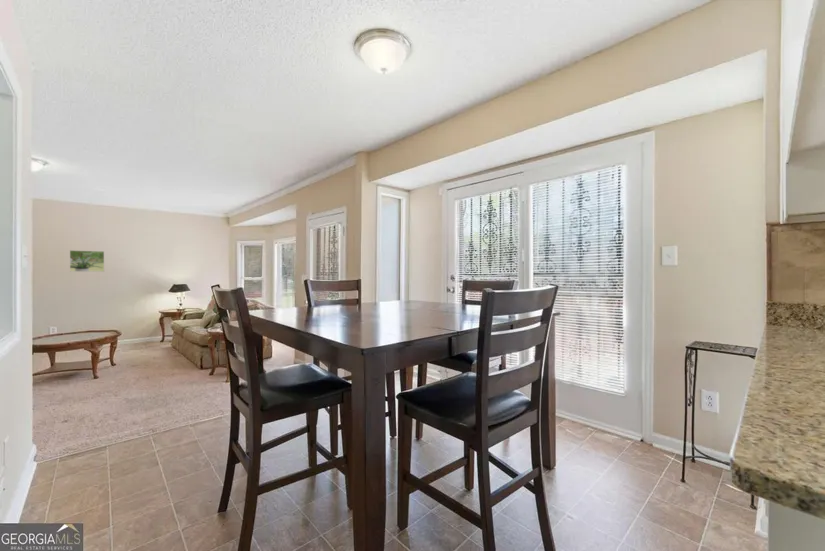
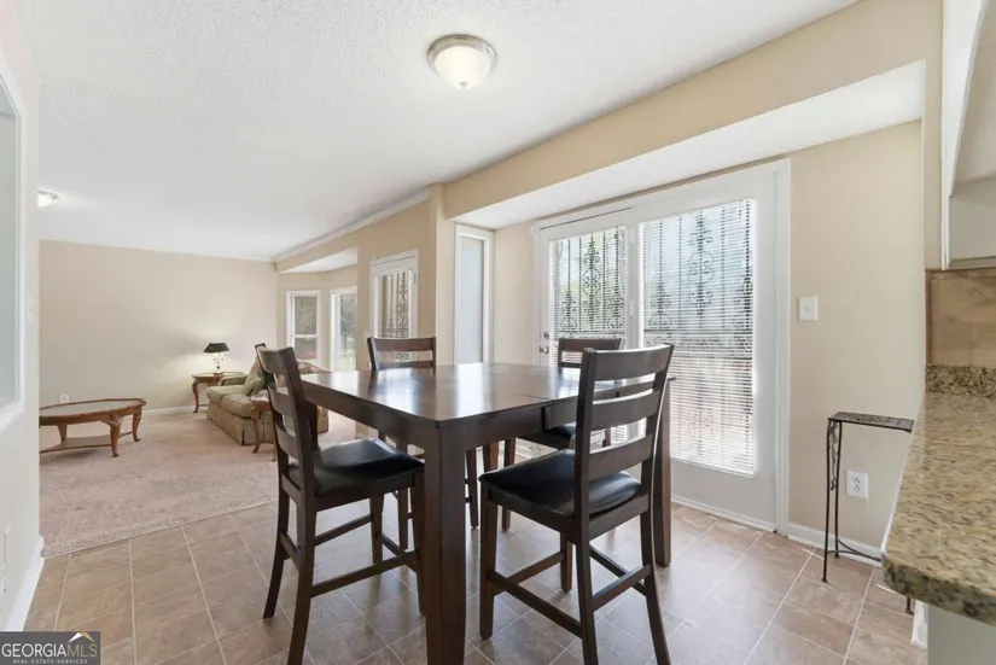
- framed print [69,249,105,273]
